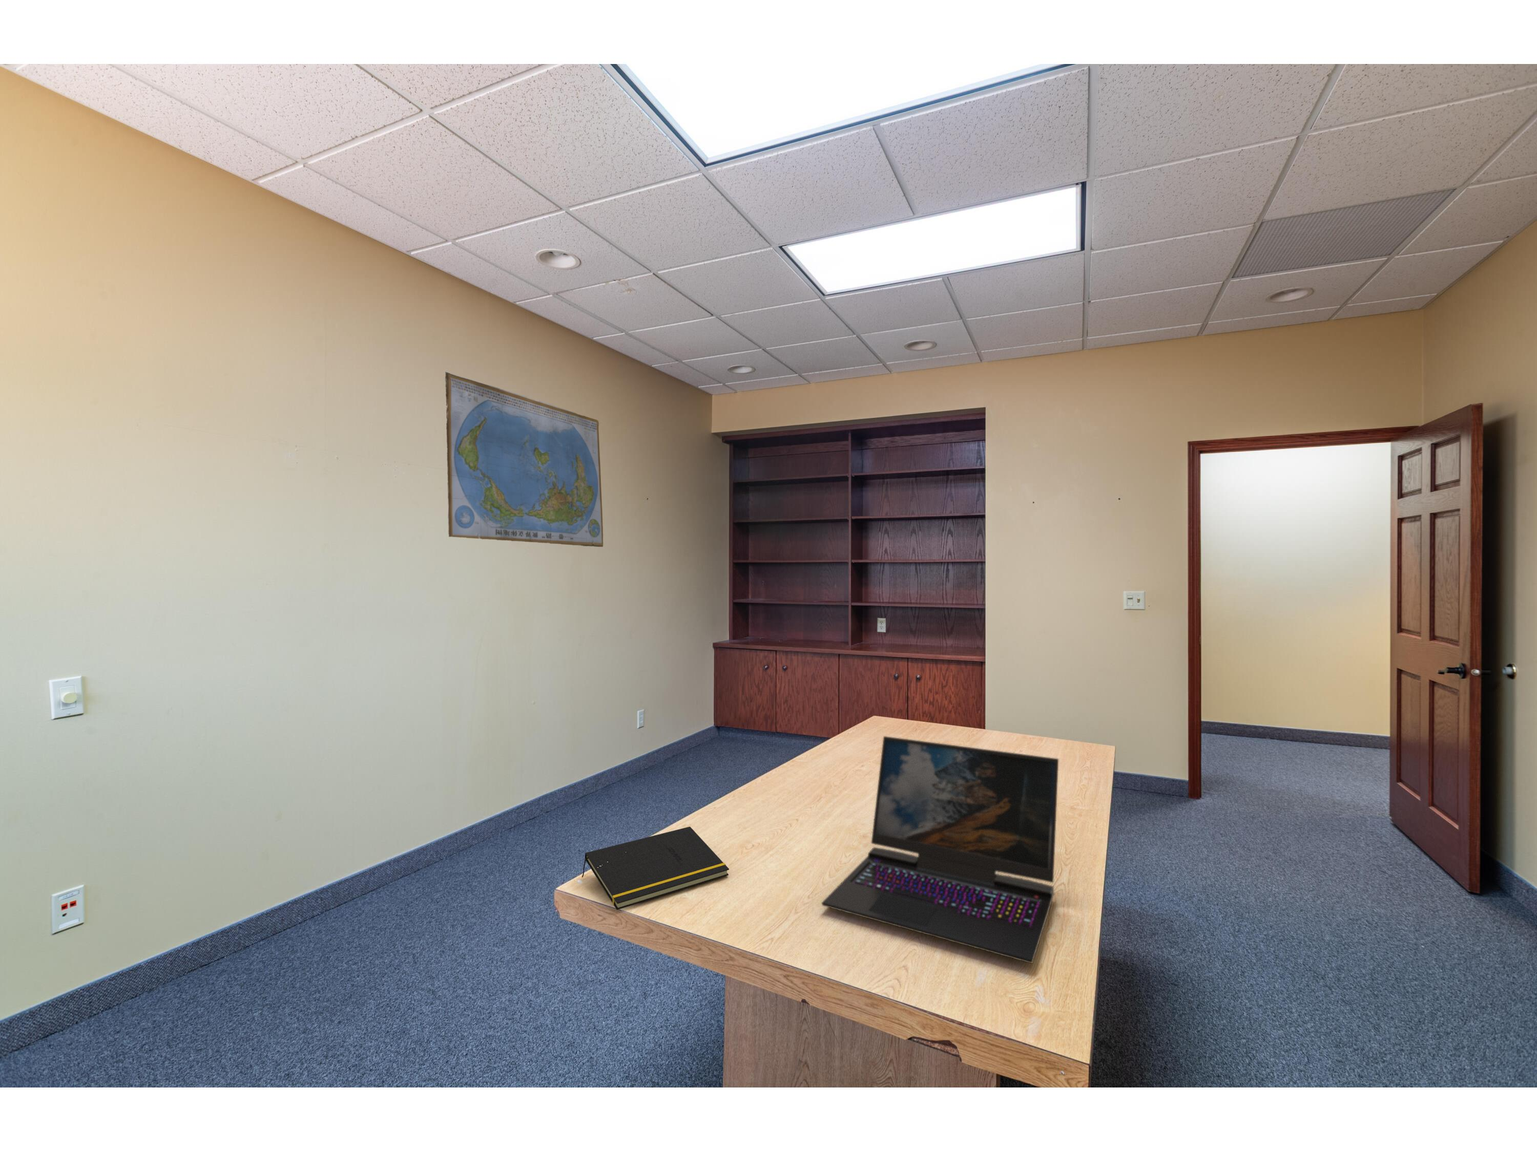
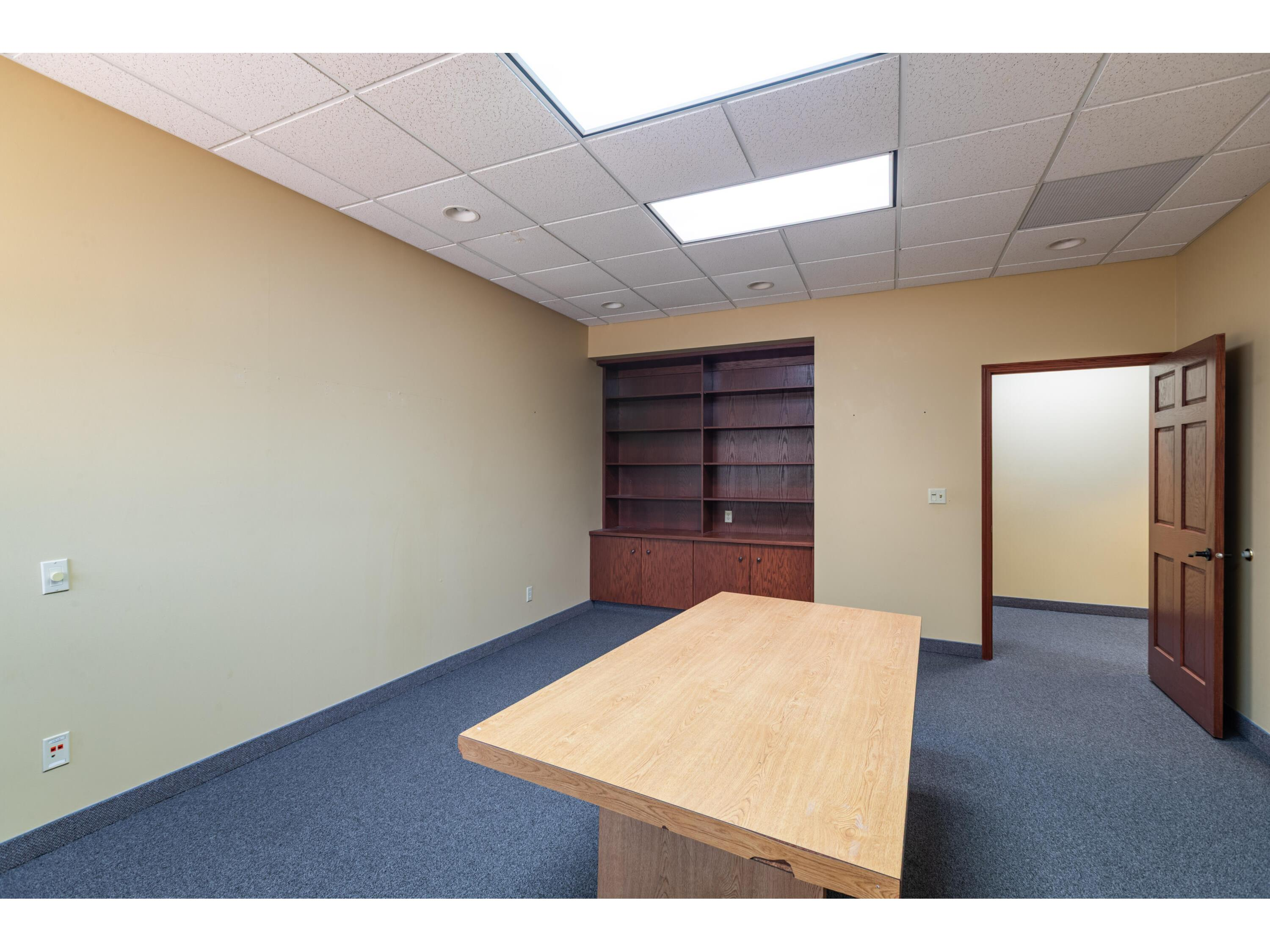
- world map [444,371,604,547]
- notepad [581,826,730,910]
- laptop [822,736,1059,964]
